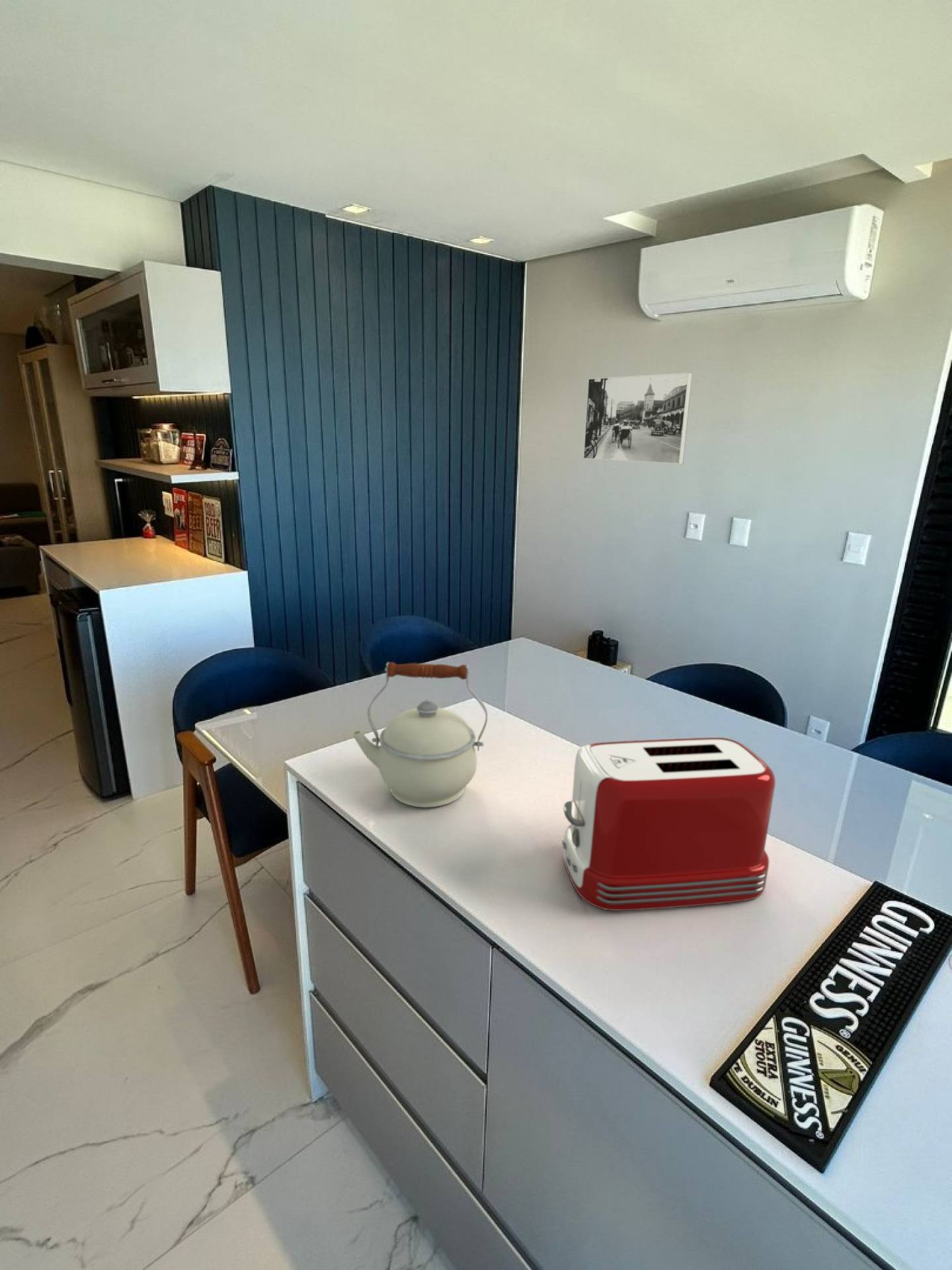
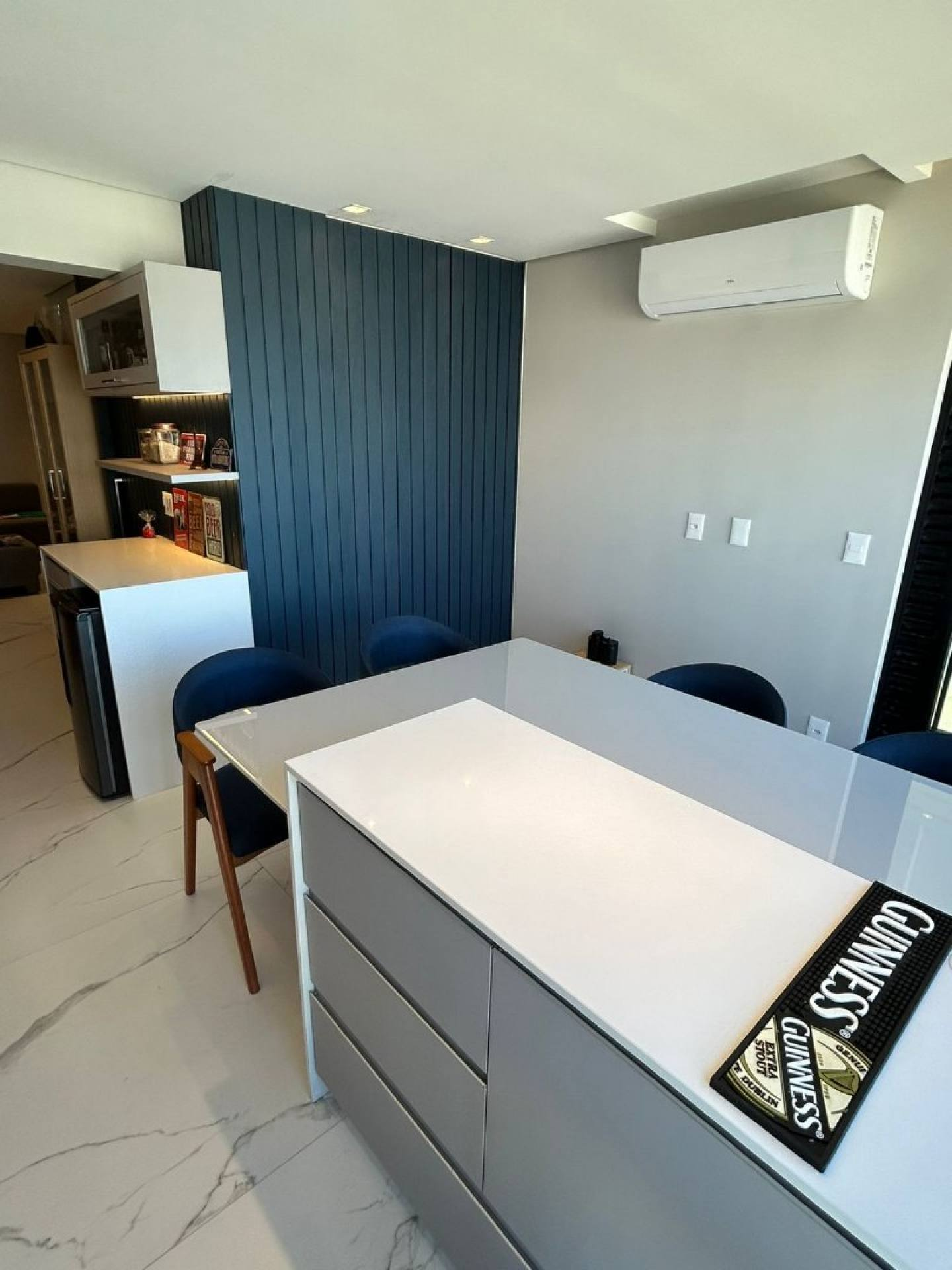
- kettle [351,661,488,808]
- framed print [582,372,694,465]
- toaster [561,737,776,911]
